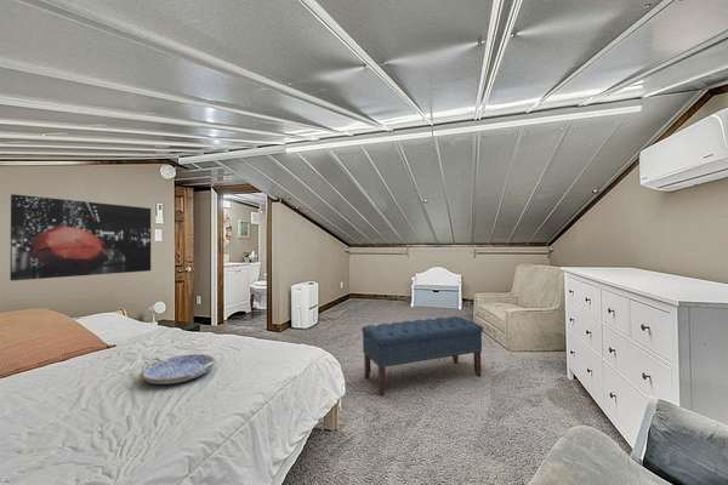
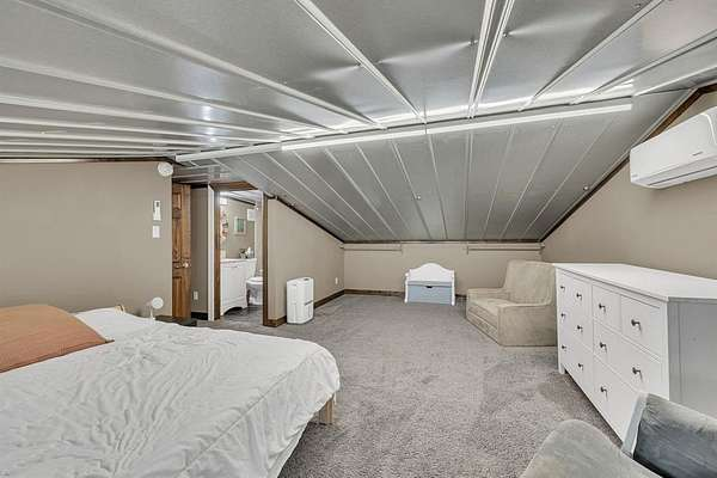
- wall art [8,193,152,281]
- serving tray [140,353,217,386]
- bench [360,315,484,396]
